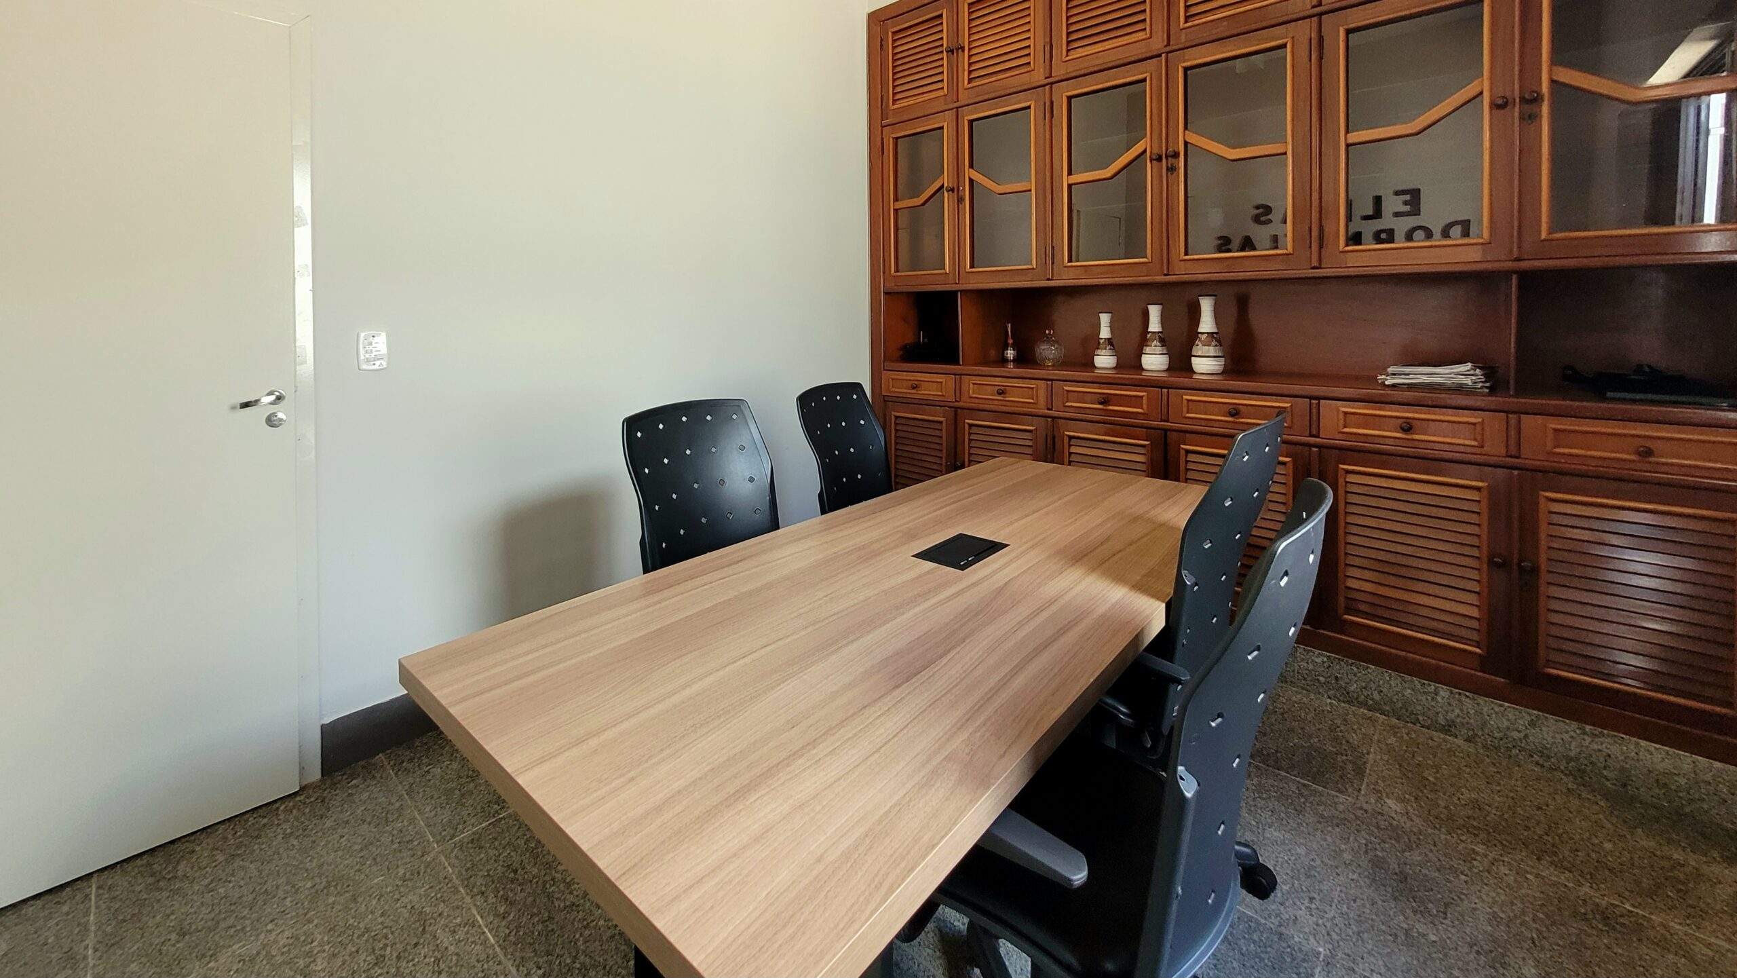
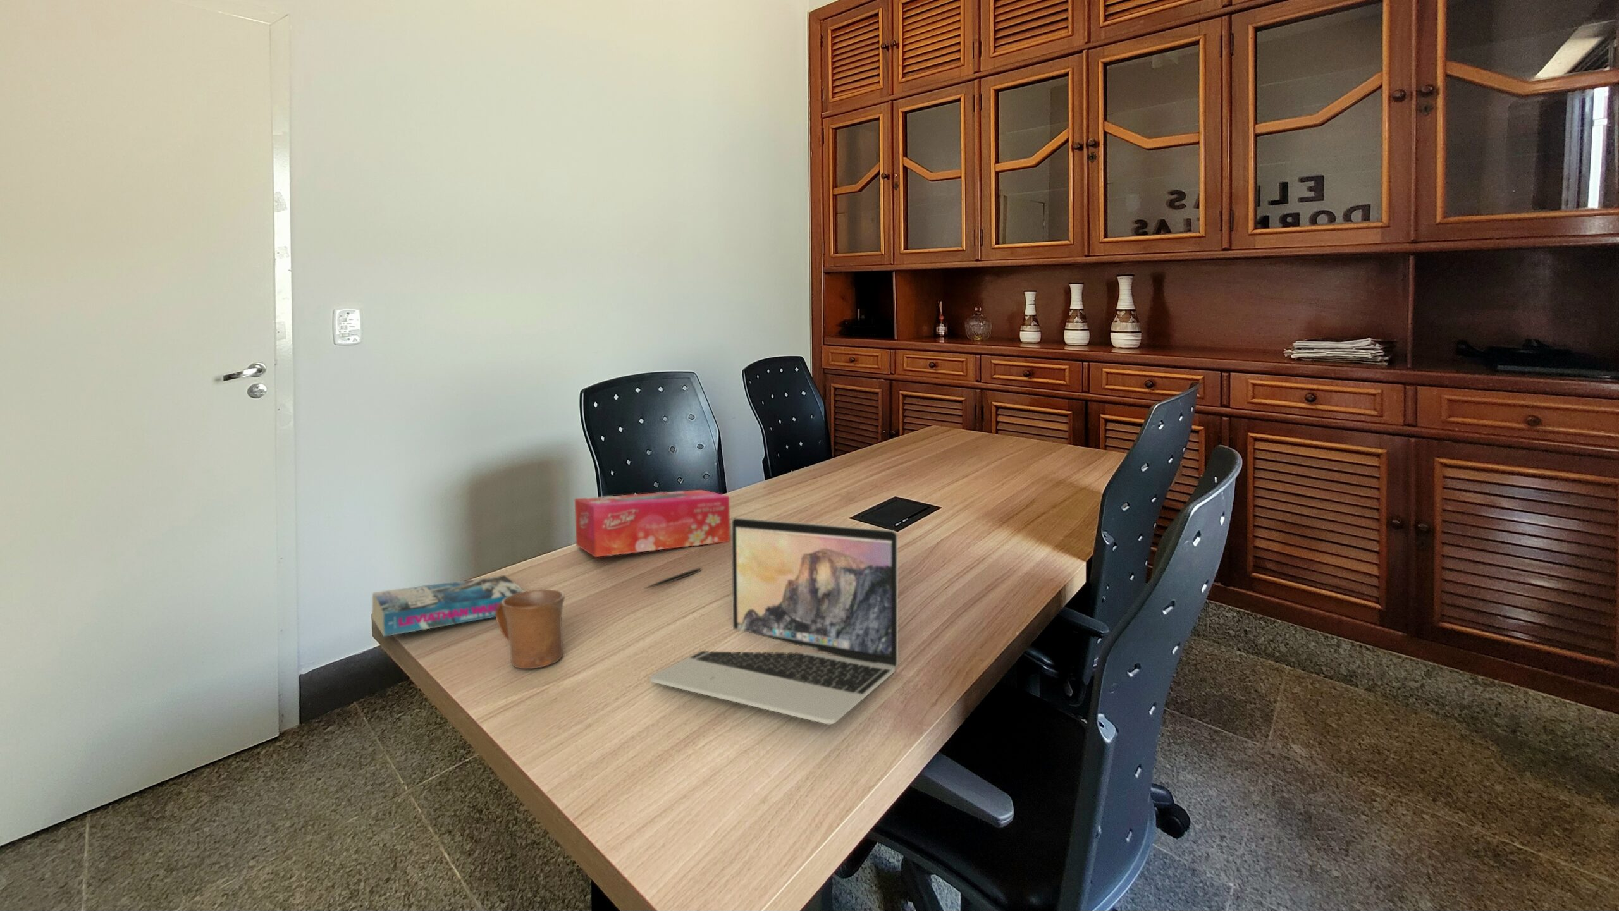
+ pen [644,567,702,589]
+ book [371,574,525,638]
+ mug [495,589,565,670]
+ laptop [649,517,898,724]
+ tissue box [574,489,731,558]
